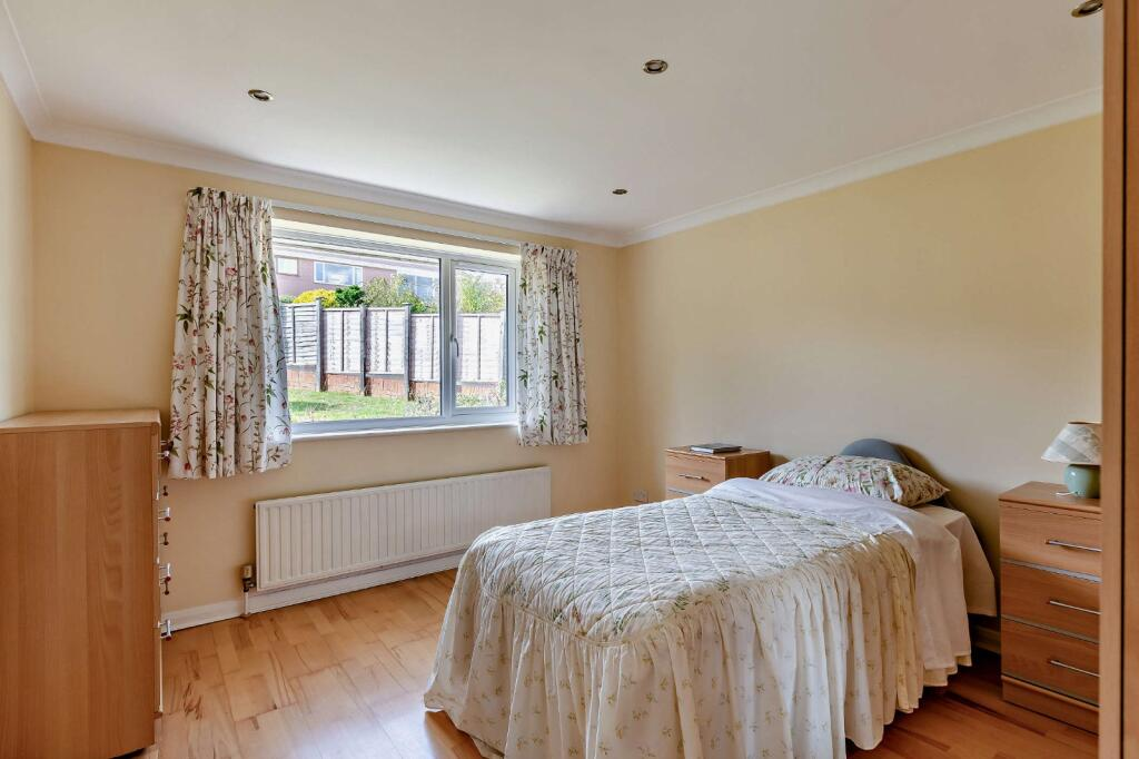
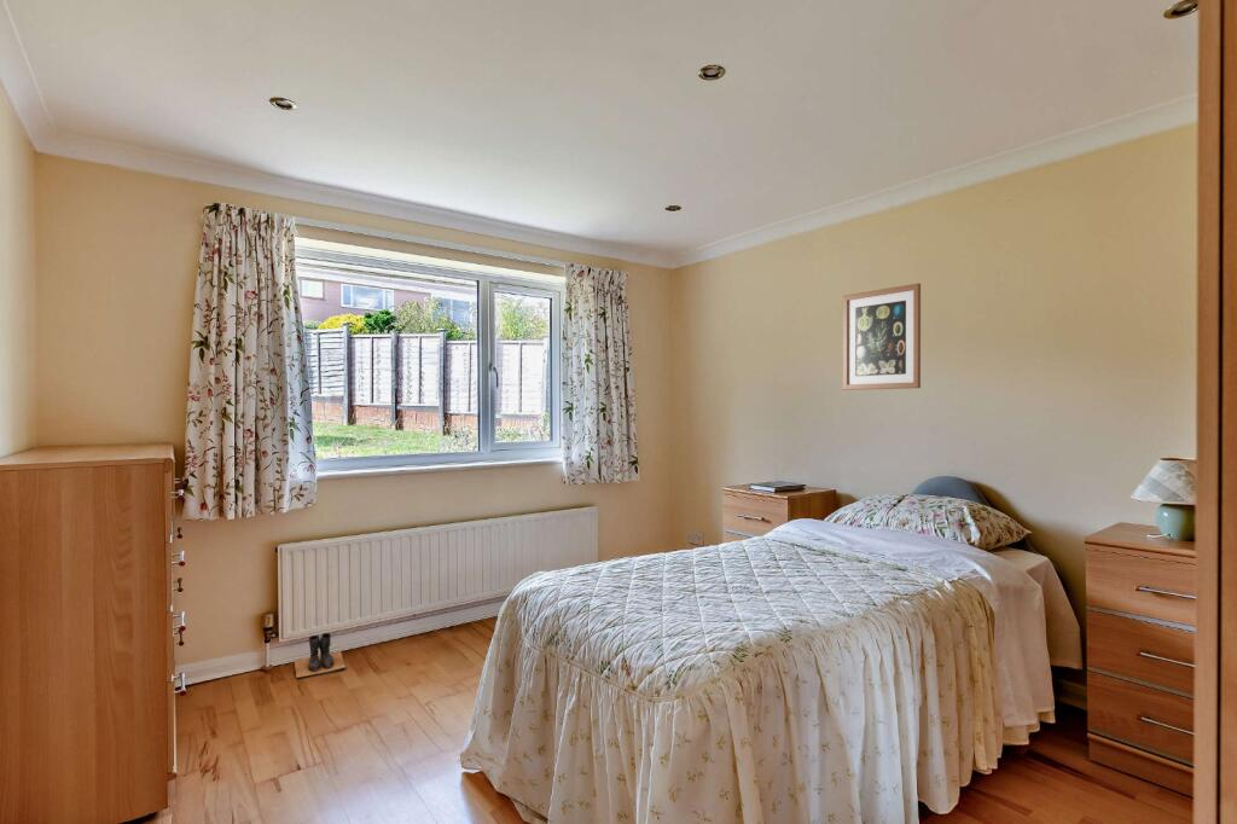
+ boots [294,632,347,679]
+ wall art [842,283,922,391]
